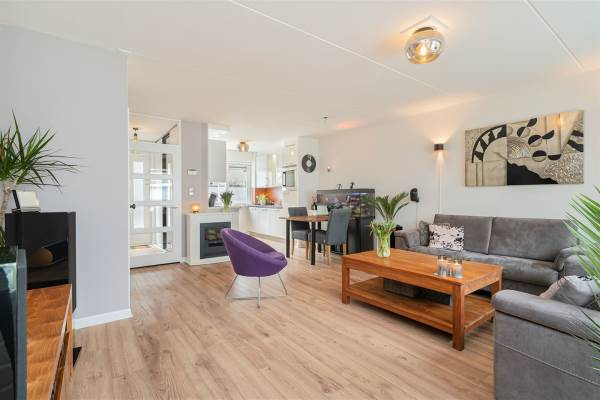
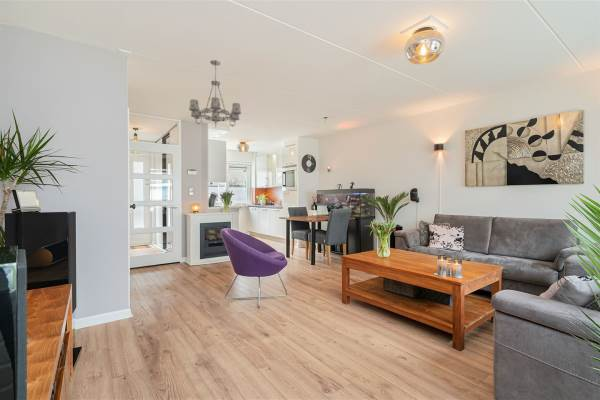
+ chandelier [188,59,242,128]
